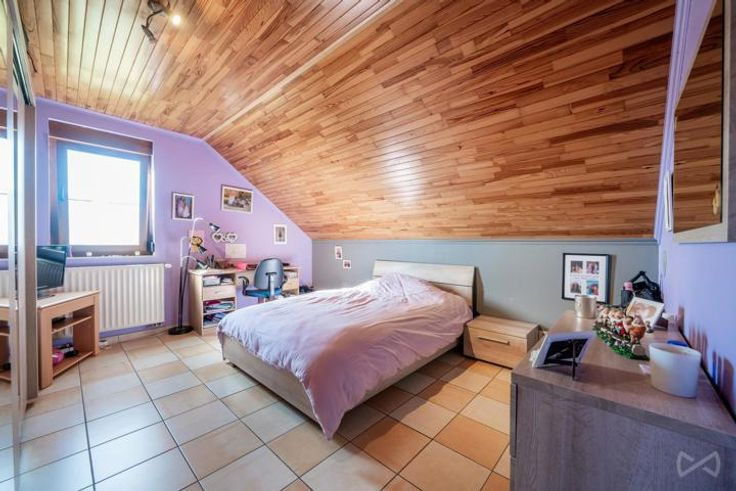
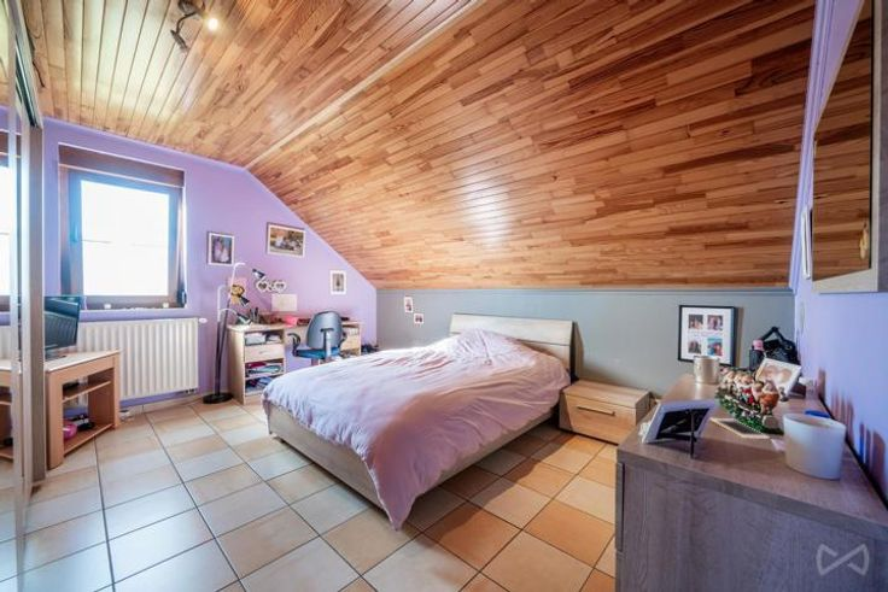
+ cell phone [708,417,771,440]
